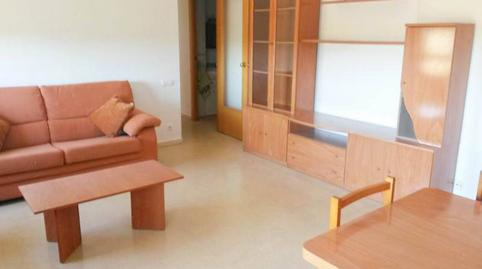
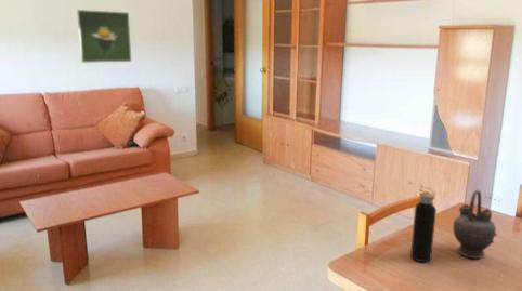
+ teapot [452,188,498,260]
+ water bottle [409,186,438,263]
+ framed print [76,9,133,64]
